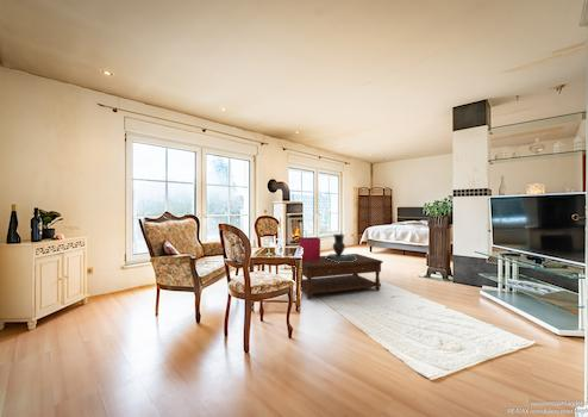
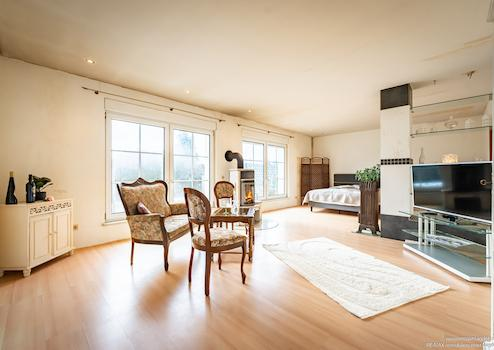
- storage bin [299,236,321,261]
- coffee table [290,253,384,300]
- decorative urn [325,234,357,263]
